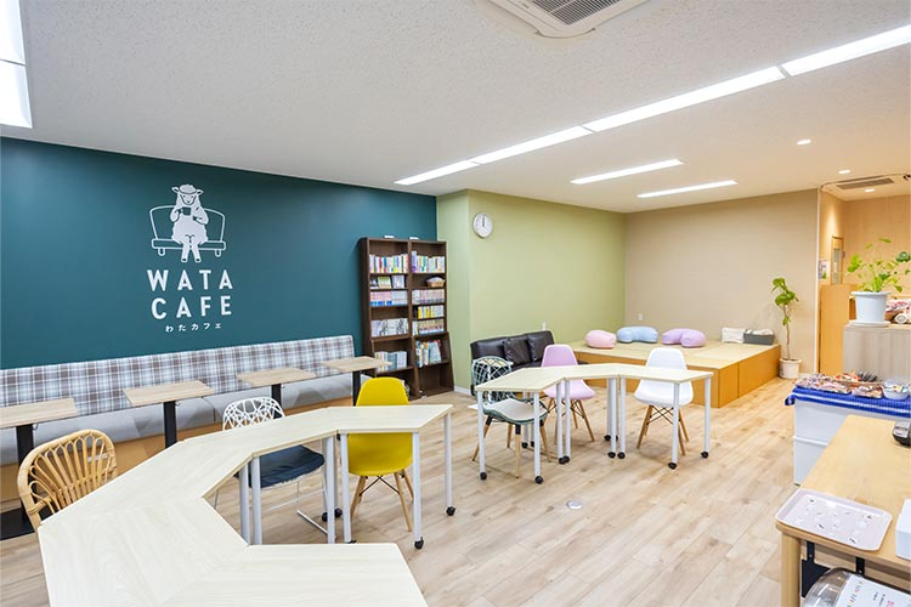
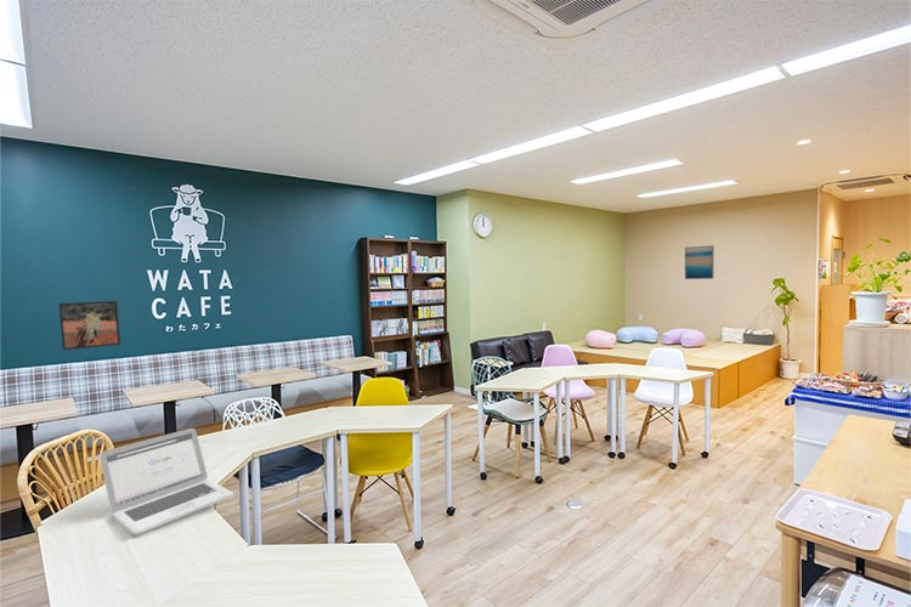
+ laptop [98,427,234,535]
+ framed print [58,300,121,351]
+ wall art [684,244,714,280]
